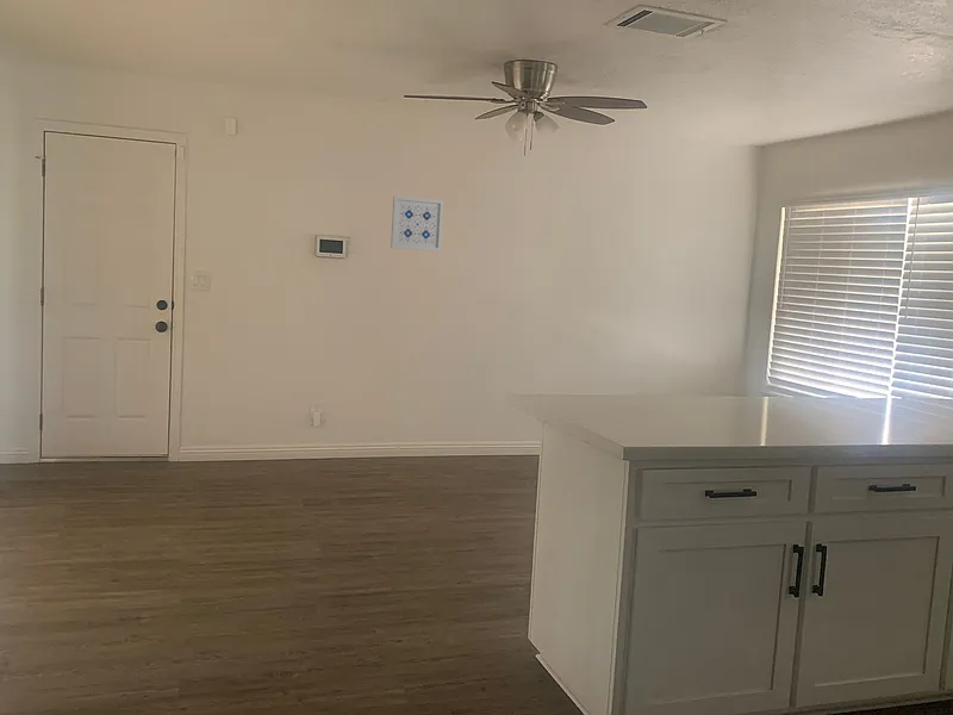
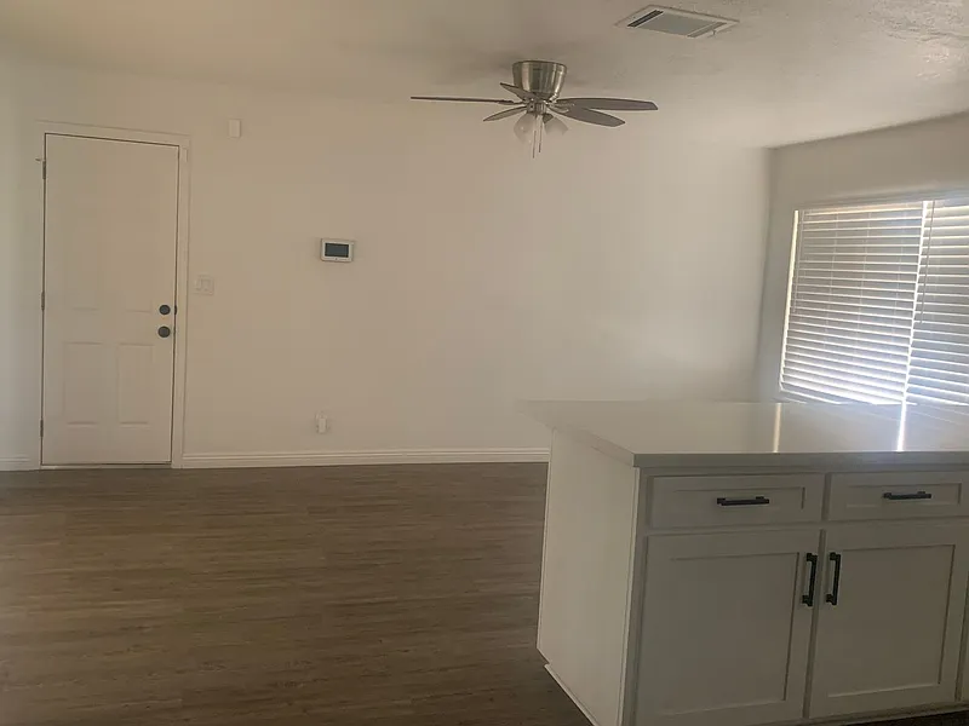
- wall art [390,195,444,253]
